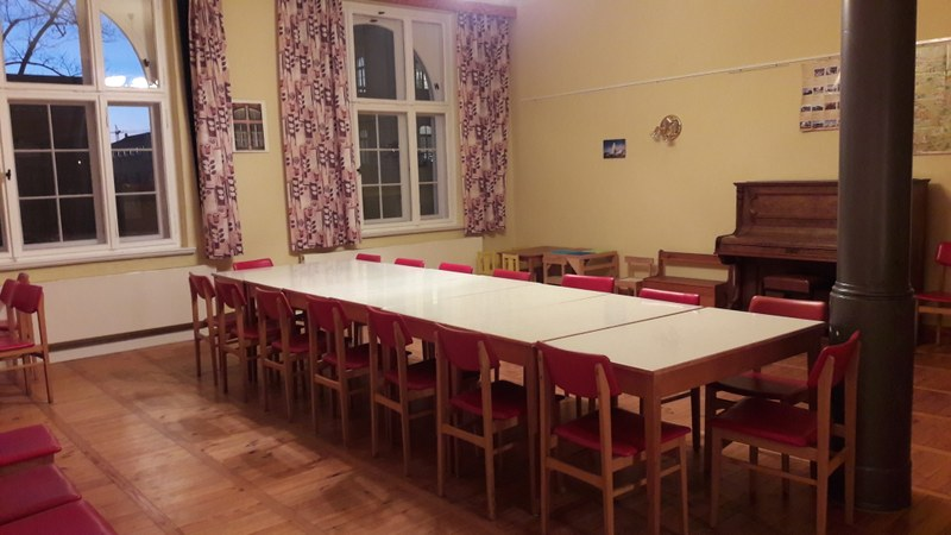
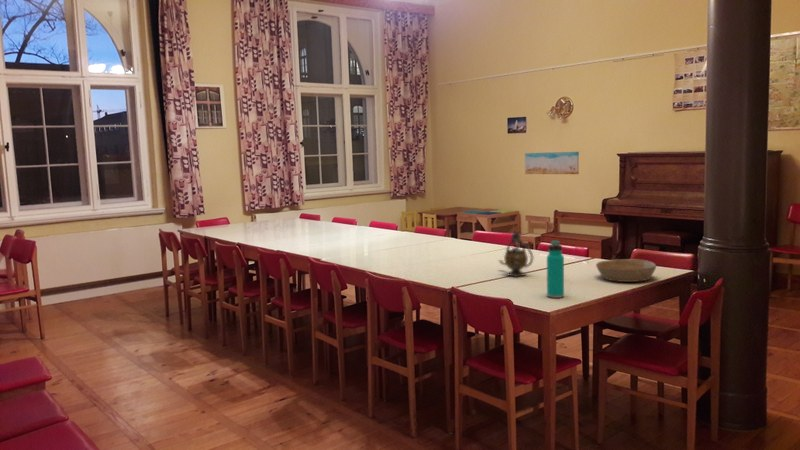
+ water bottle [546,239,565,299]
+ bowl [595,258,657,283]
+ wall art [524,151,580,175]
+ teapot [498,230,534,278]
